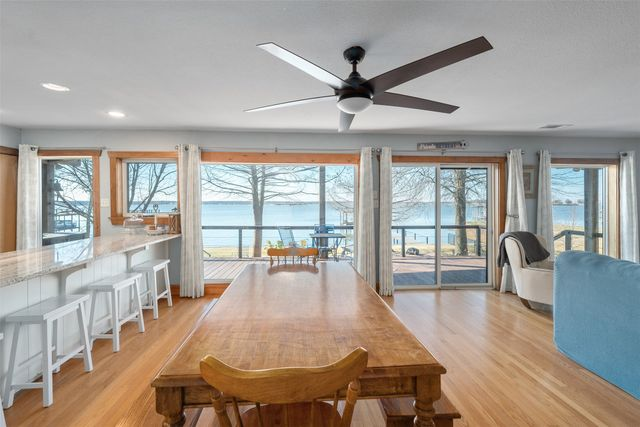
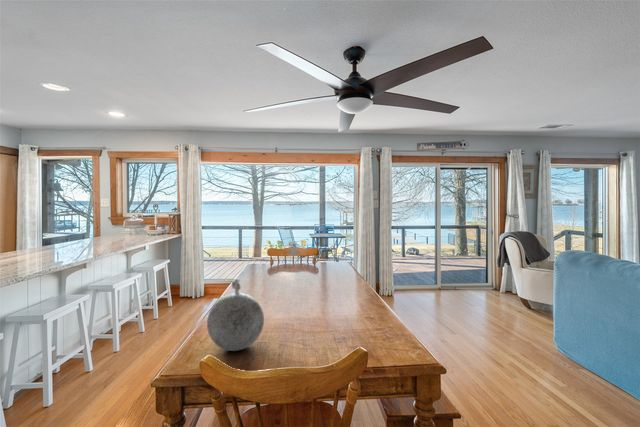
+ decorative ball [206,278,265,352]
